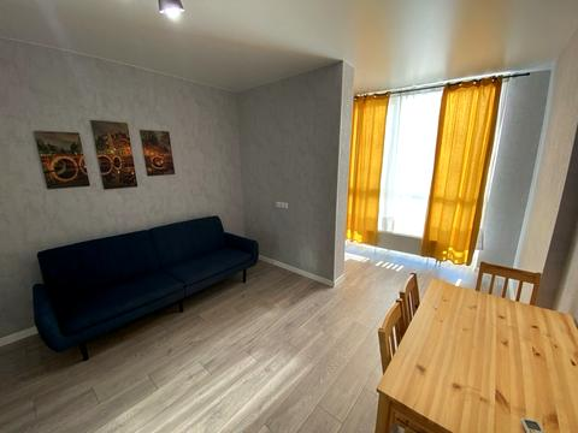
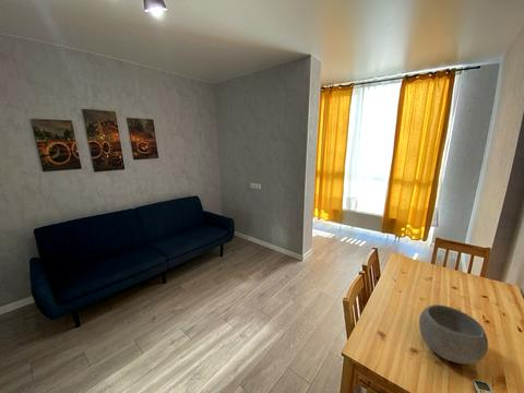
+ bowl [418,303,489,365]
